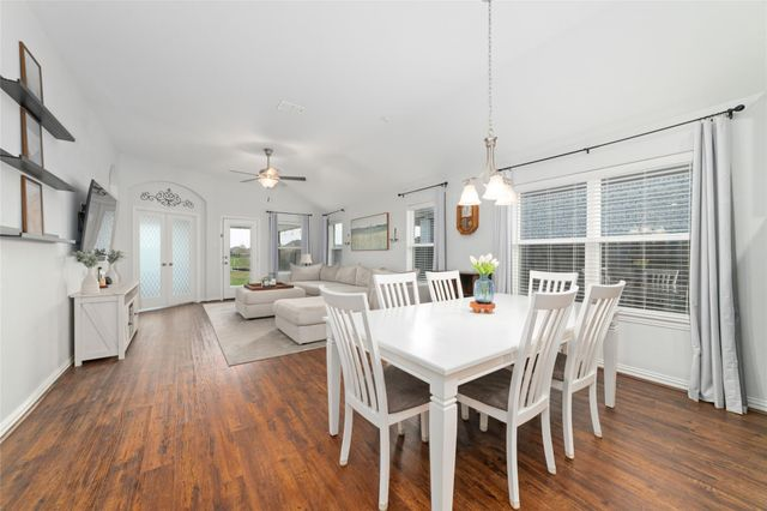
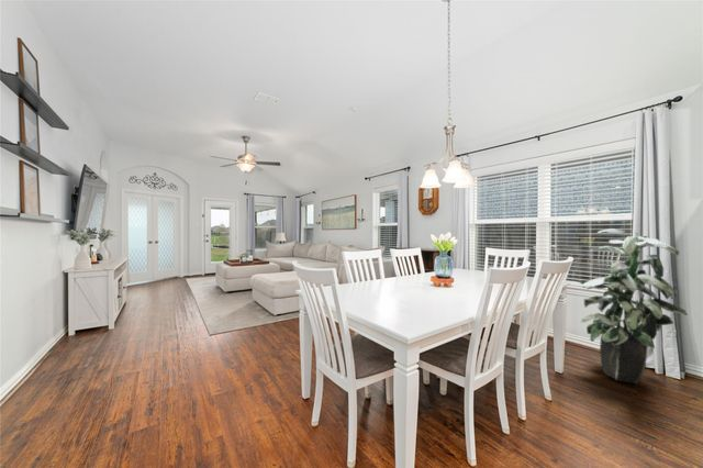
+ indoor plant [576,227,689,385]
